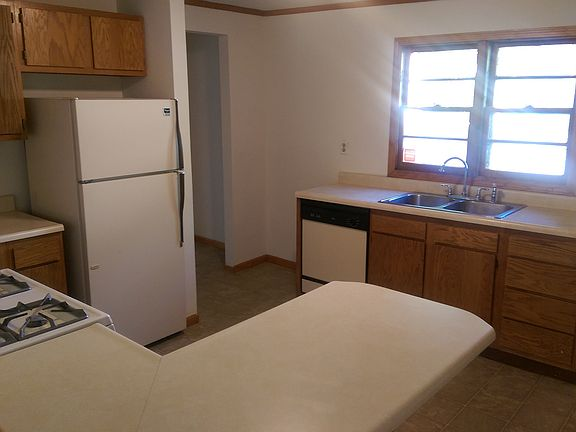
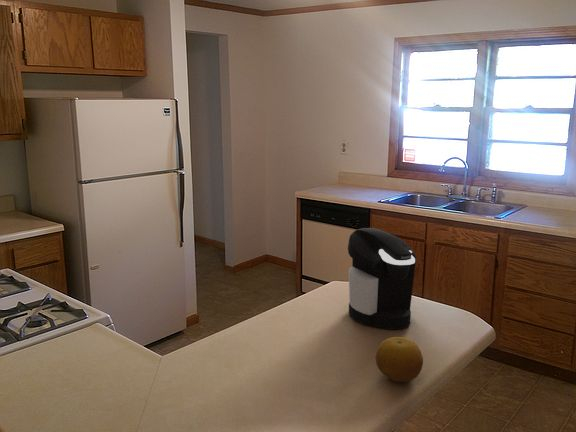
+ coffee maker [347,227,417,330]
+ fruit [375,336,424,383]
